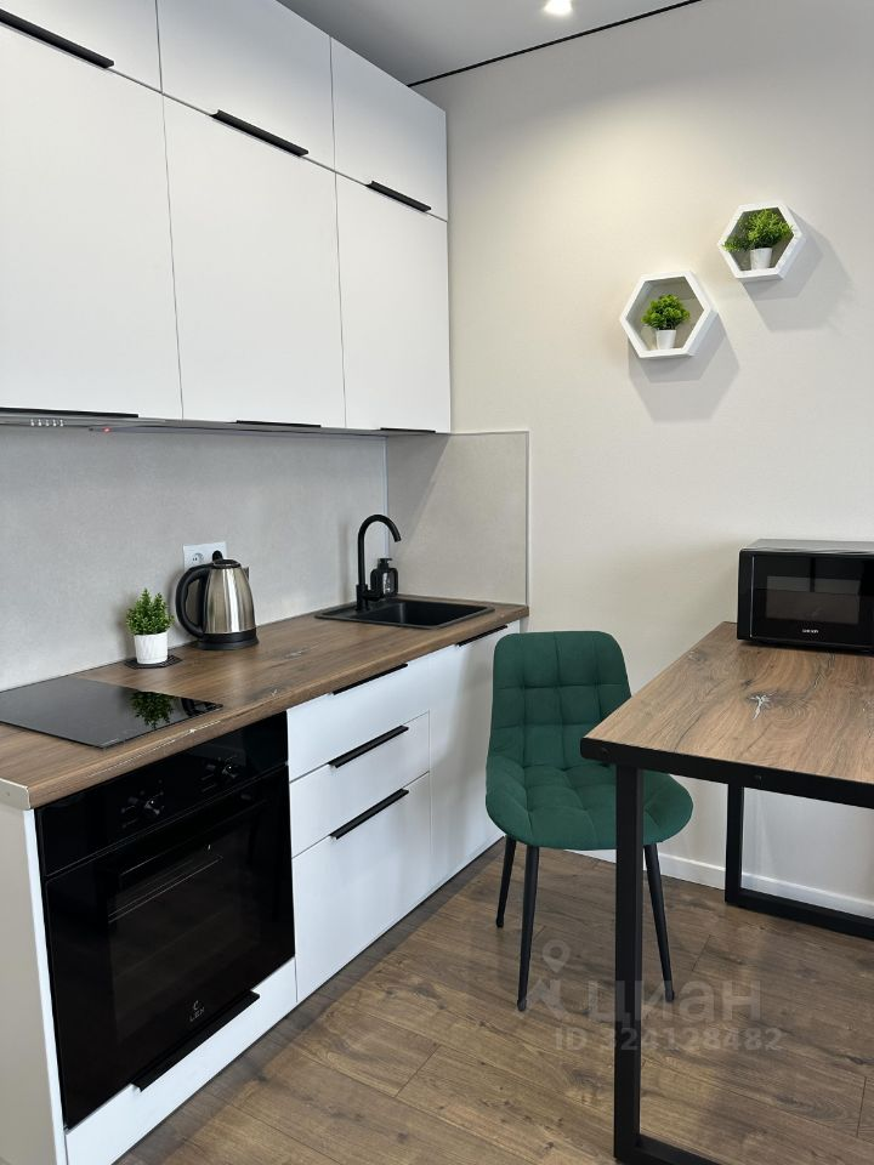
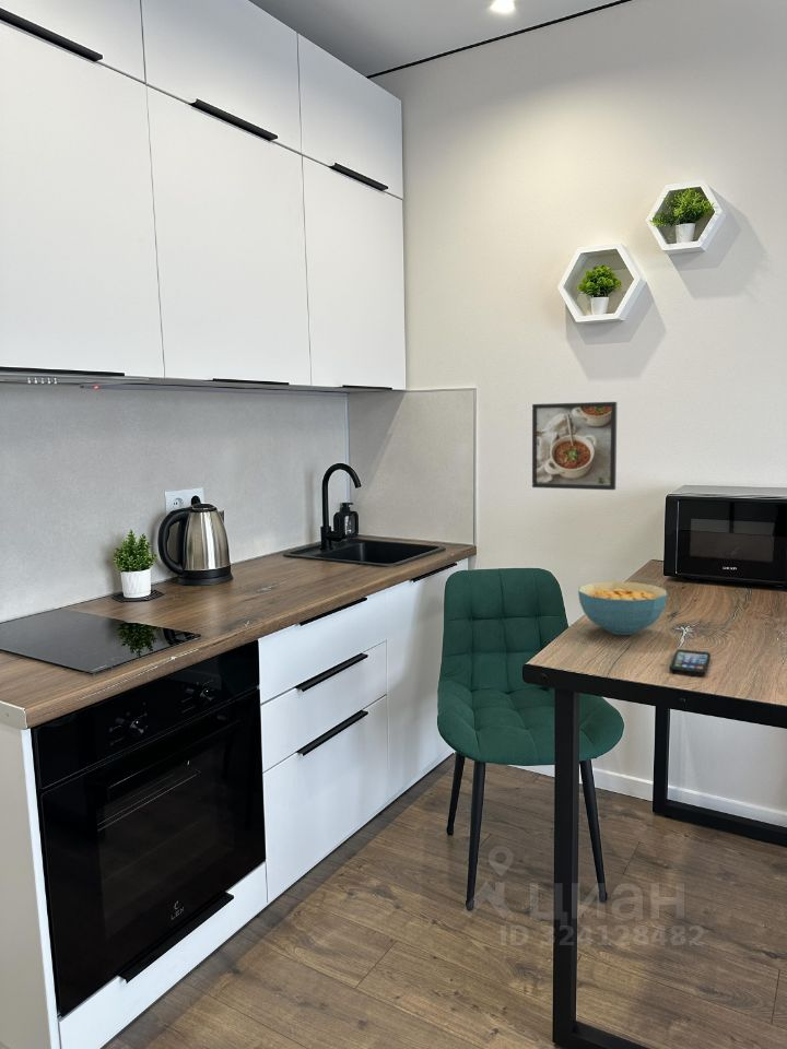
+ cereal bowl [577,580,668,636]
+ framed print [531,401,619,491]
+ smartphone [668,648,712,677]
